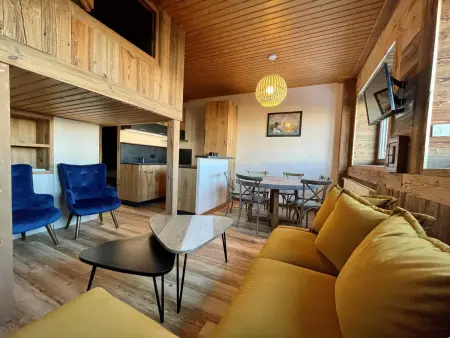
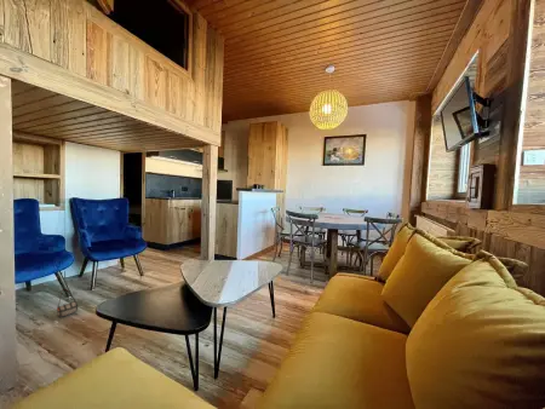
+ bag [56,288,79,318]
